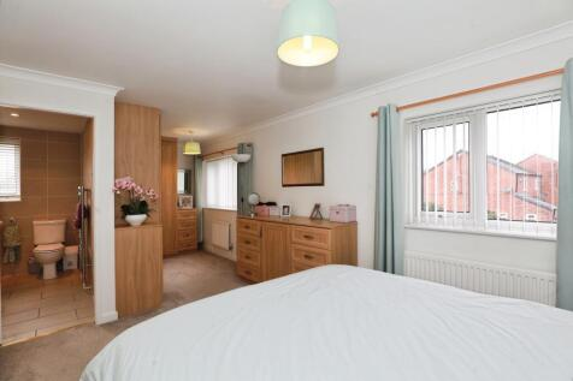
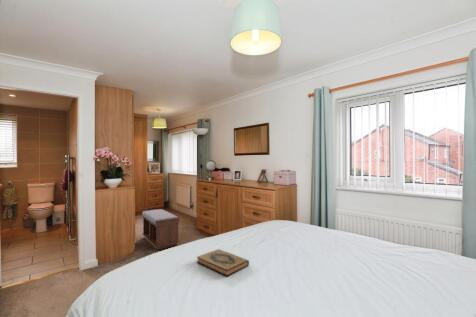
+ hardback book [196,248,250,277]
+ bench [141,208,180,251]
